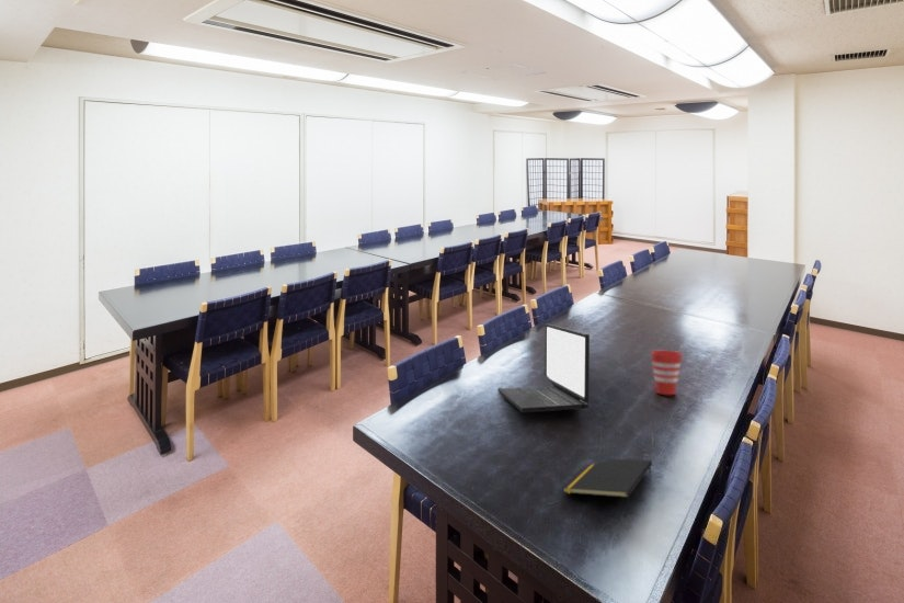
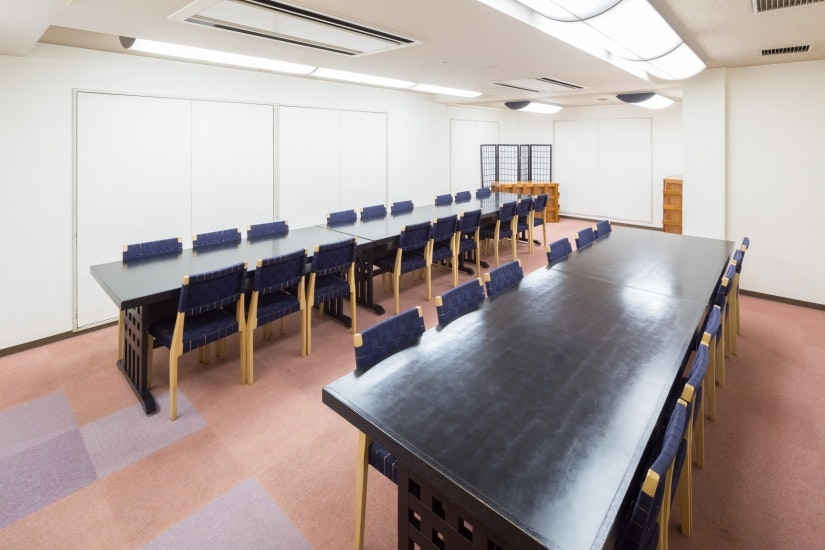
- laptop [496,322,591,413]
- cup [650,350,684,396]
- notepad [561,458,653,499]
